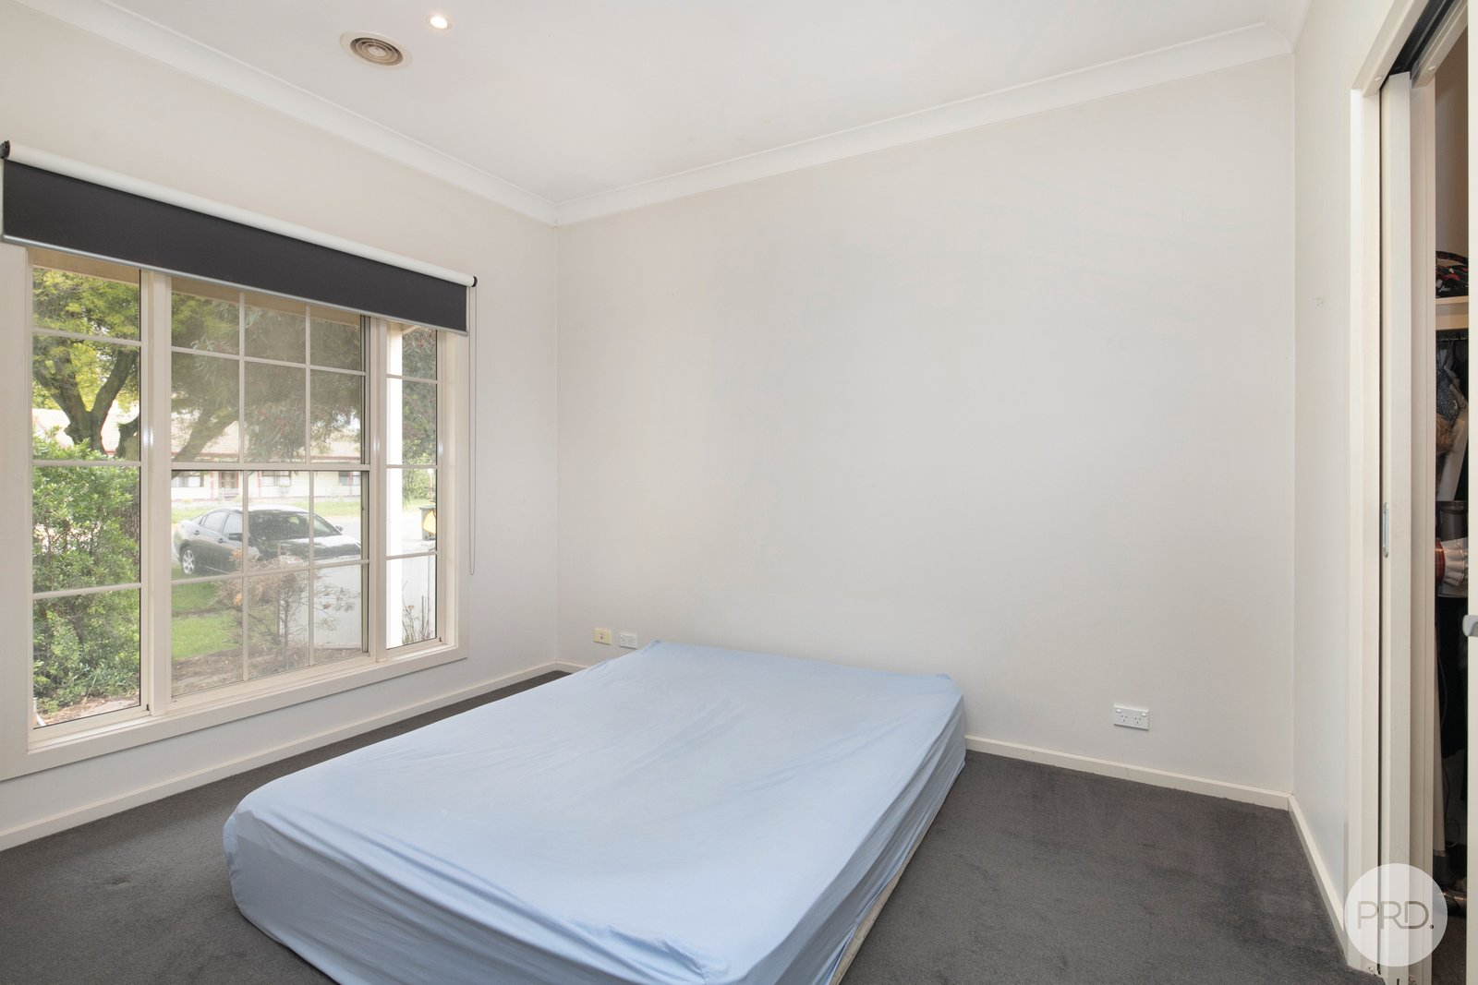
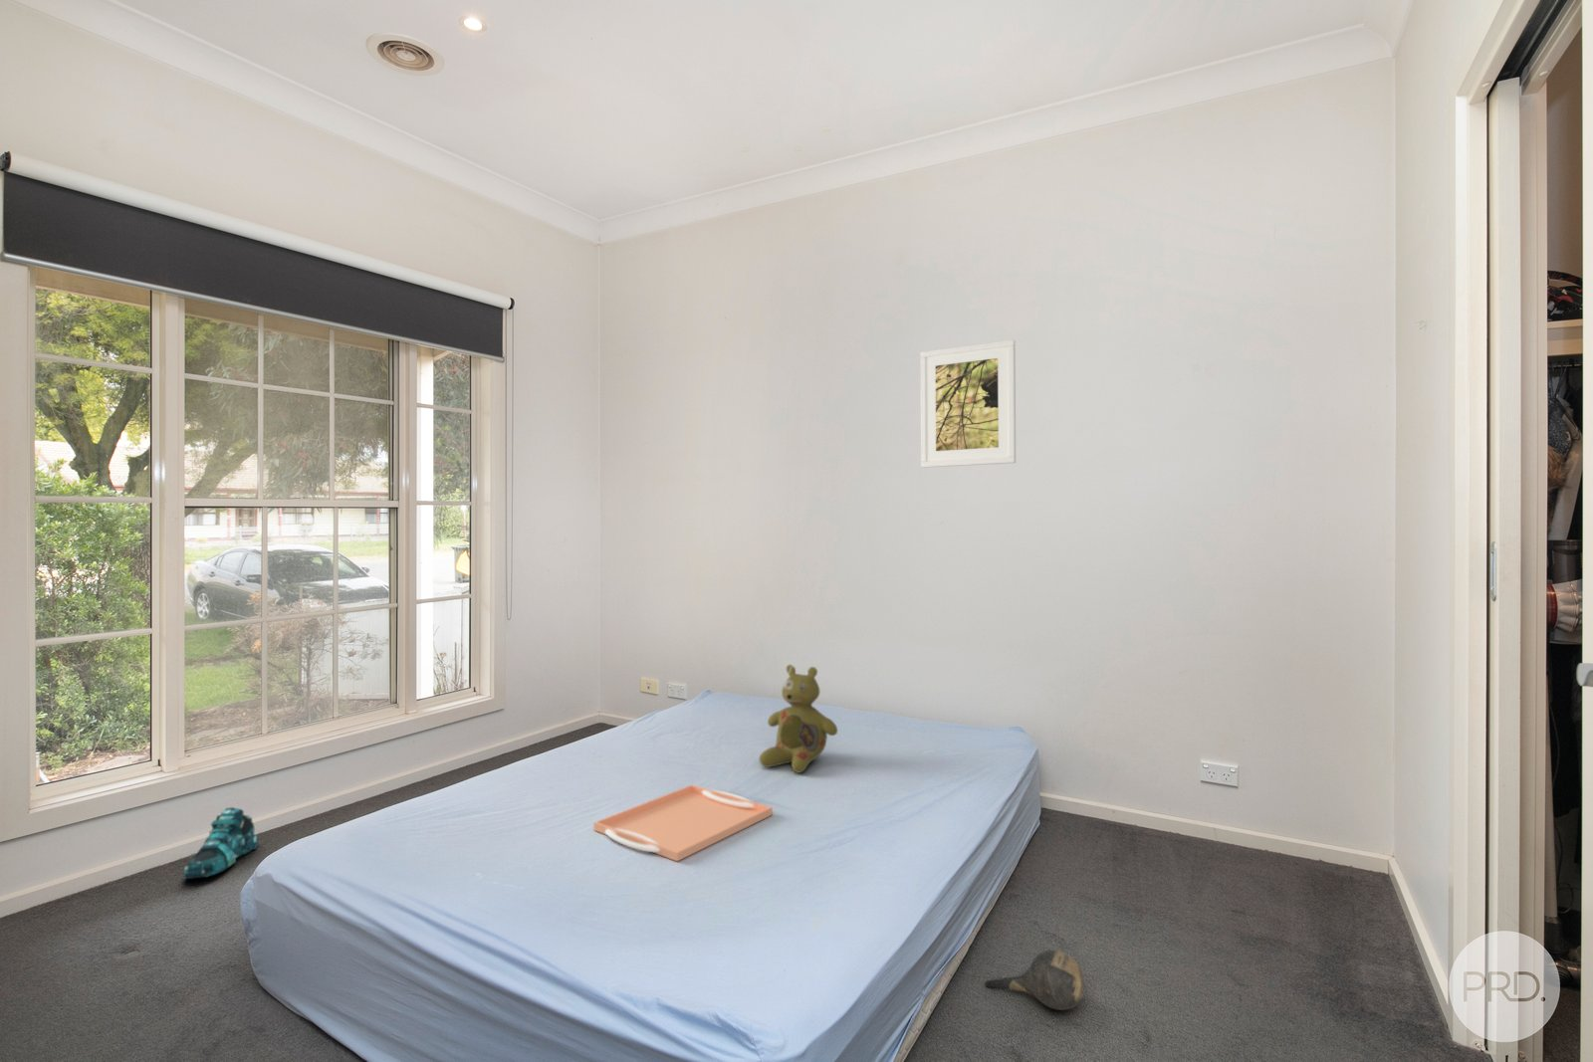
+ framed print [919,339,1017,469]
+ shoe [183,806,258,879]
+ serving tray [593,783,774,862]
+ stuffed bear [759,664,838,774]
+ ball [985,948,1086,1011]
